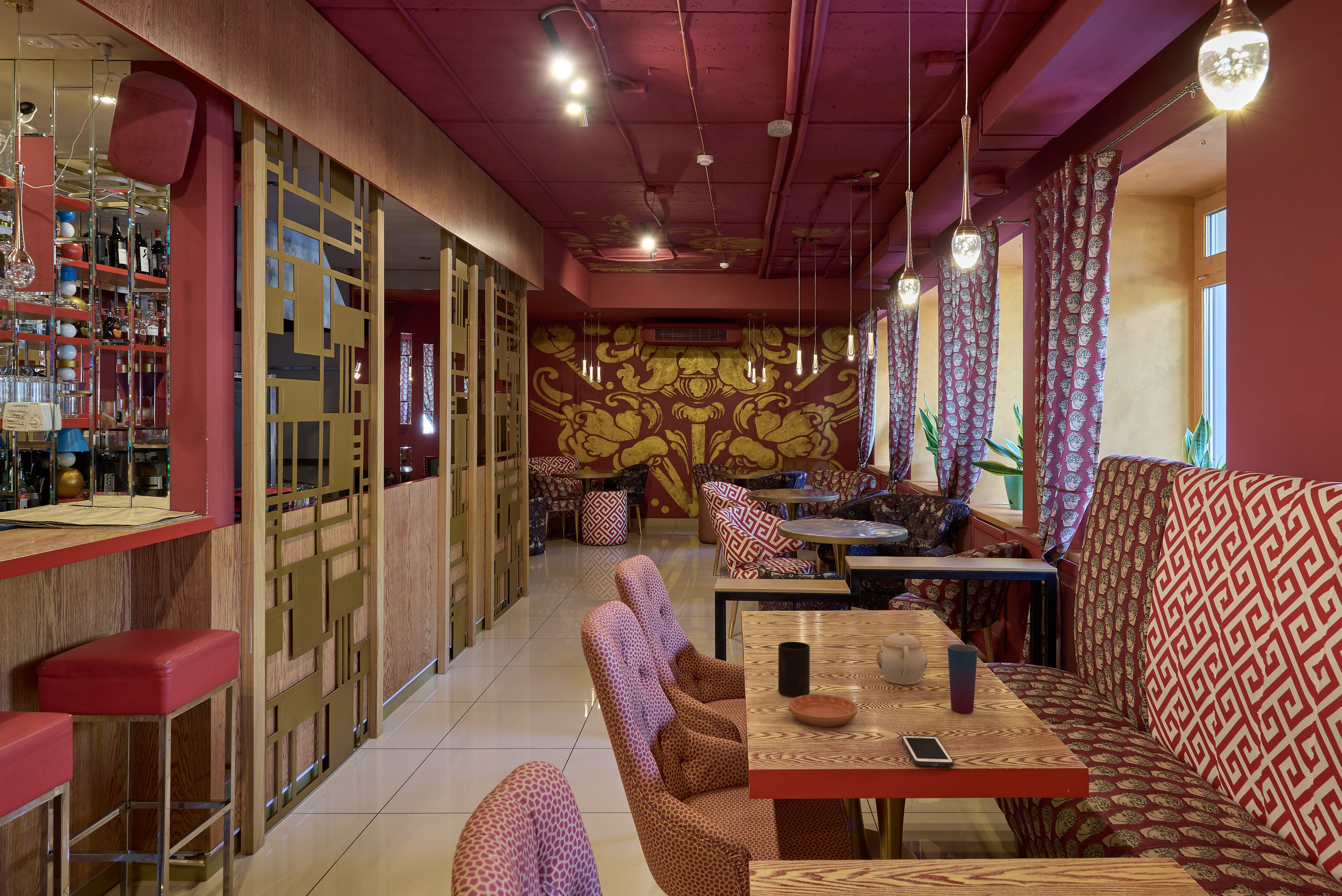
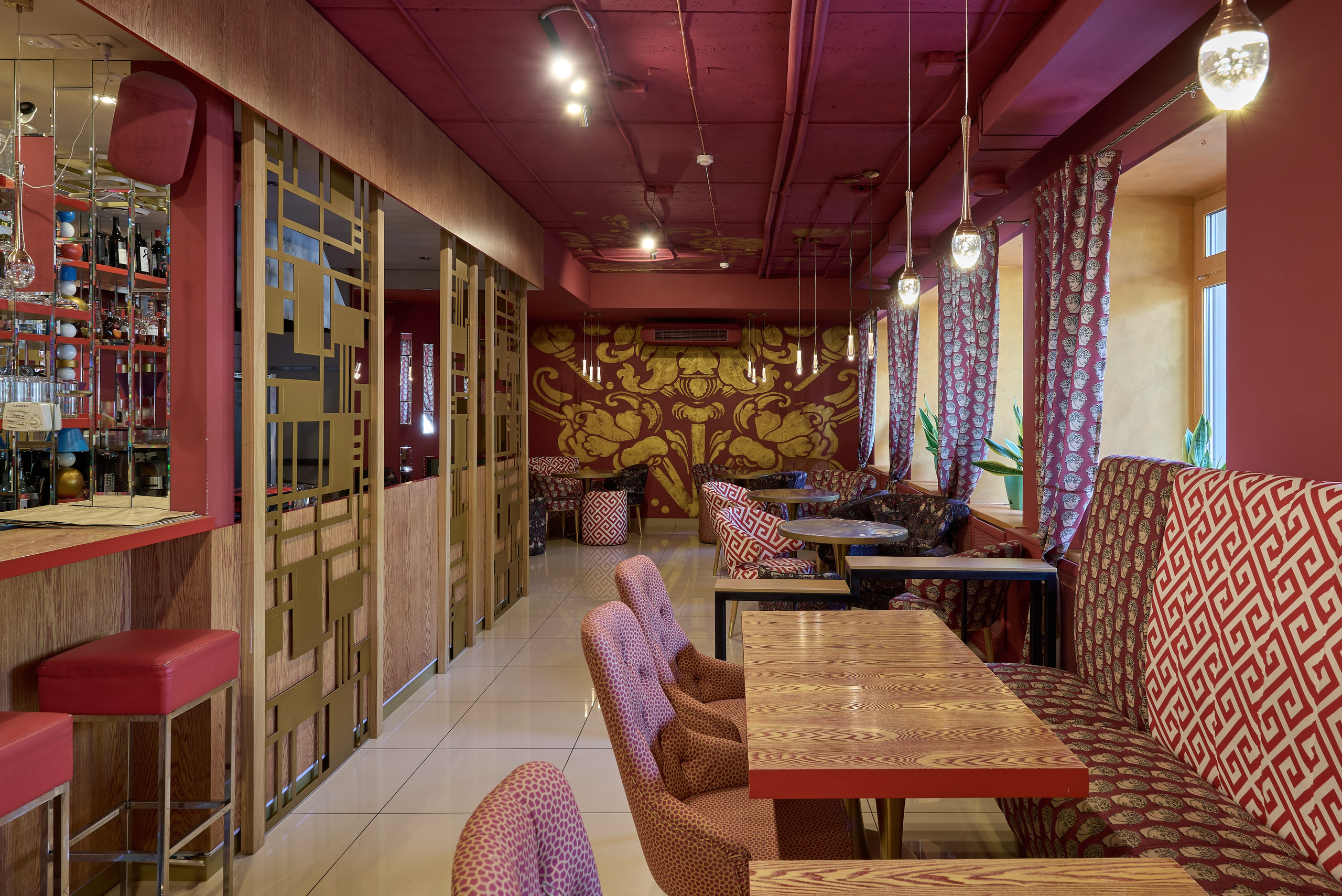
- smoke detector [767,120,792,137]
- teapot [876,628,928,685]
- cup [947,643,978,714]
- cup [778,641,810,697]
- saucer [788,694,858,727]
- cell phone [901,735,954,767]
